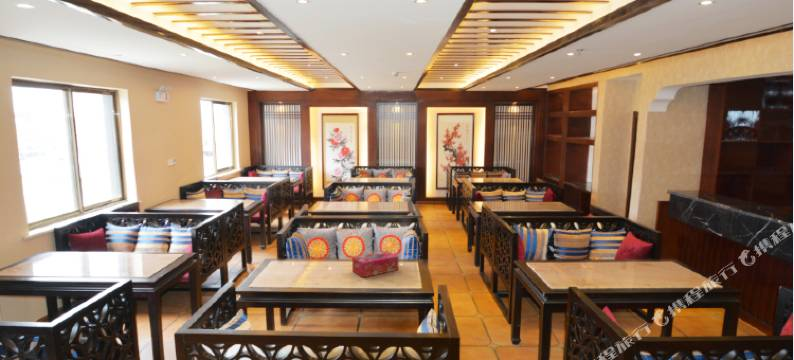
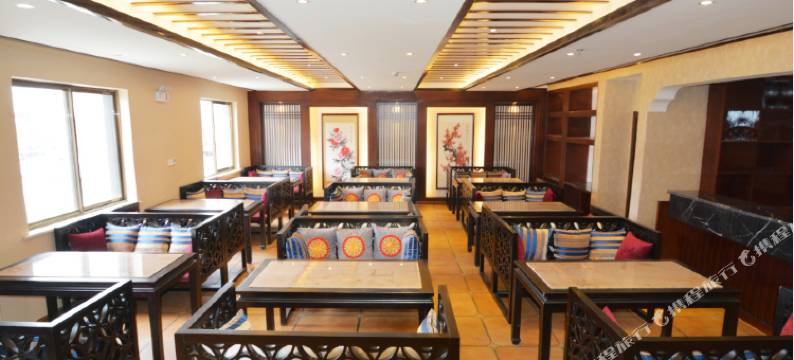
- tissue box [351,250,399,278]
